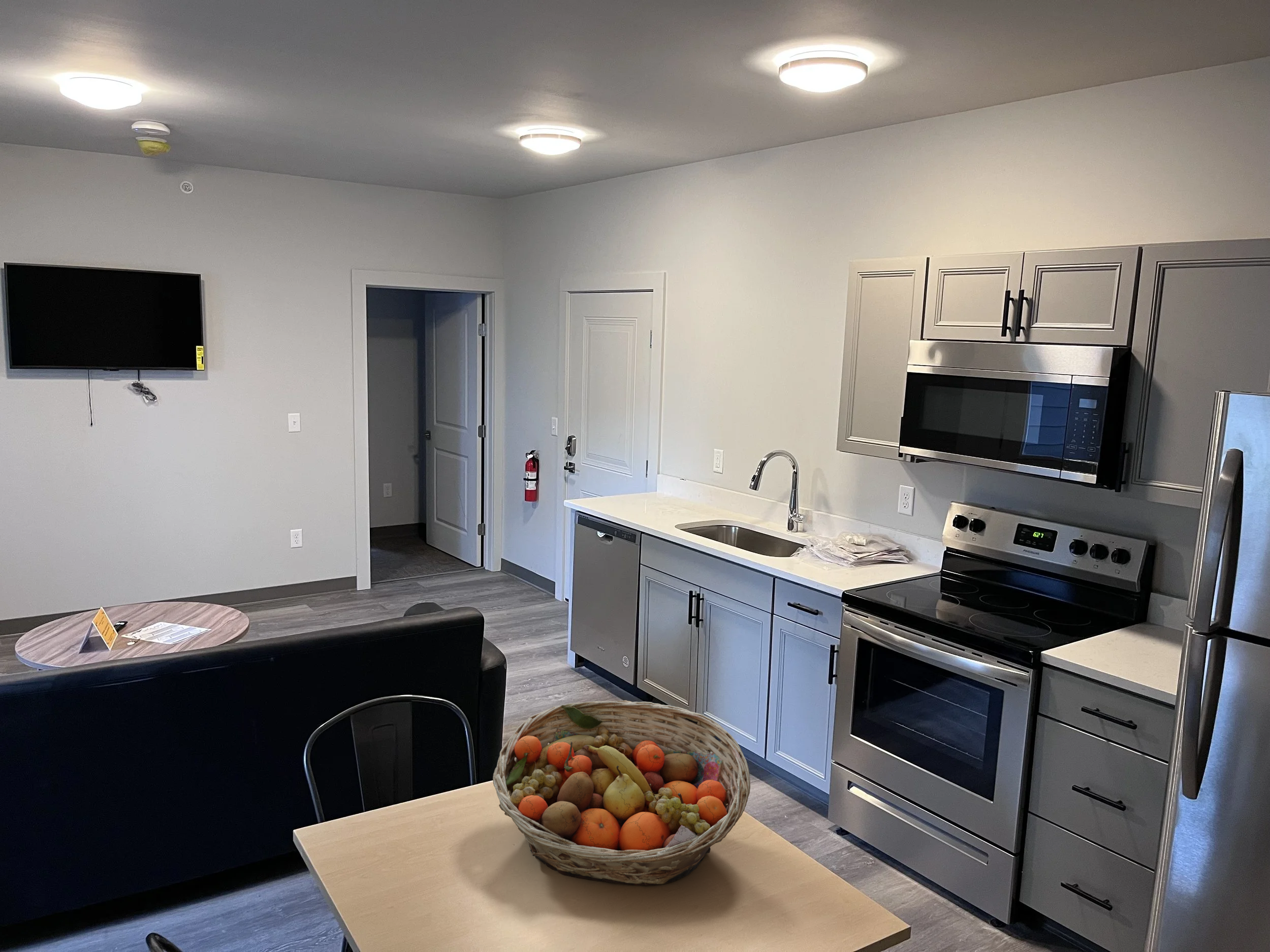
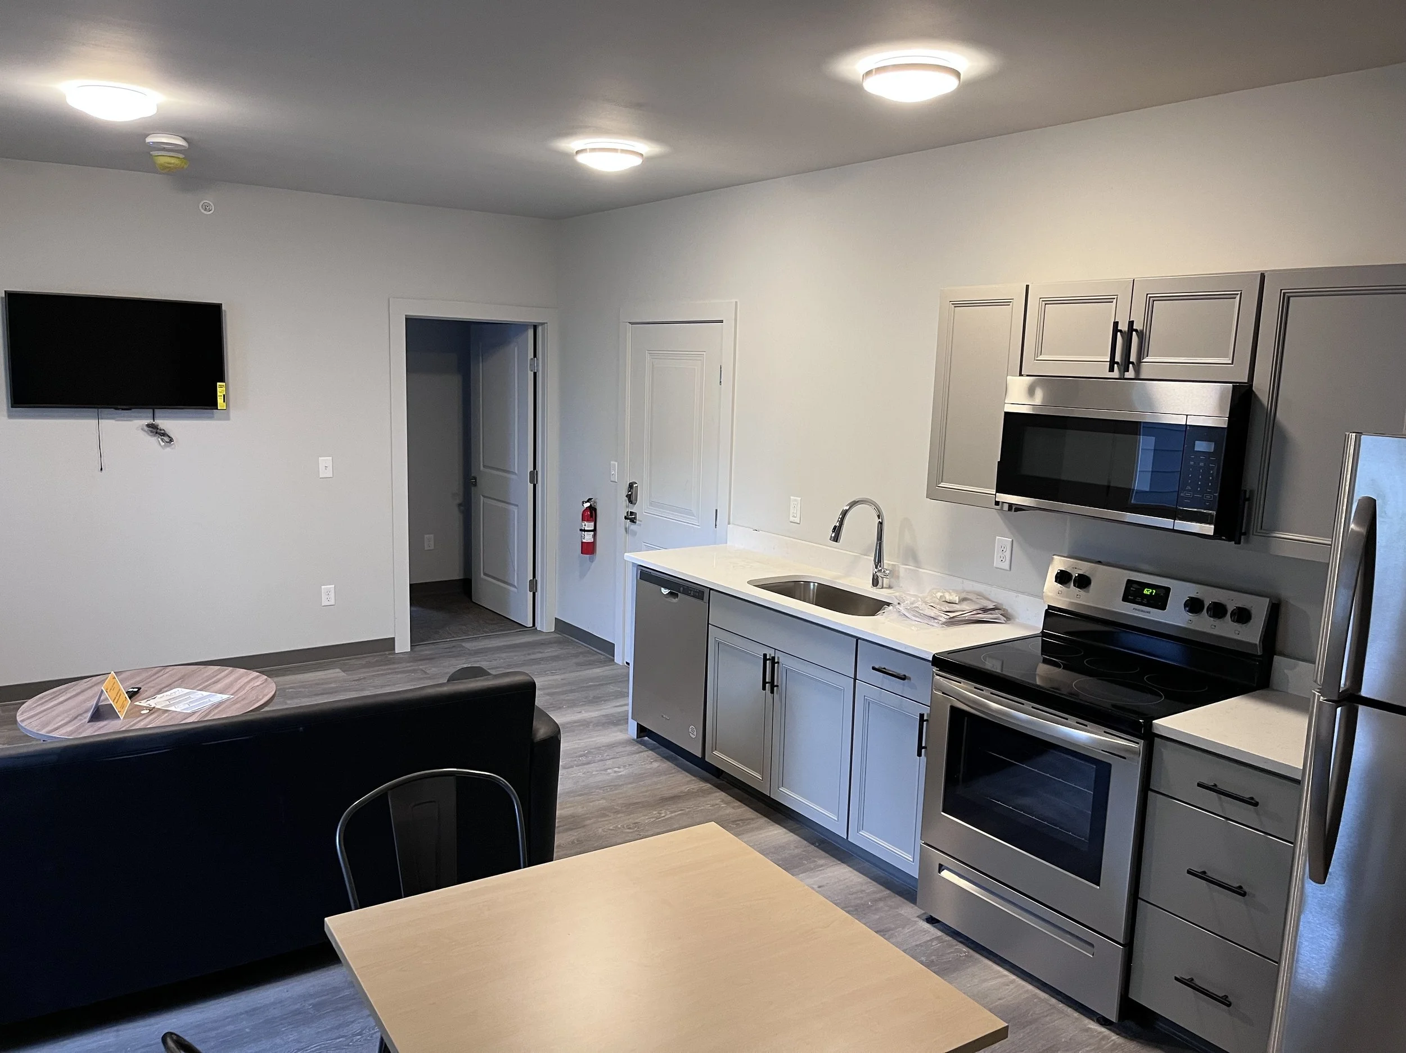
- fruit basket [492,700,751,886]
